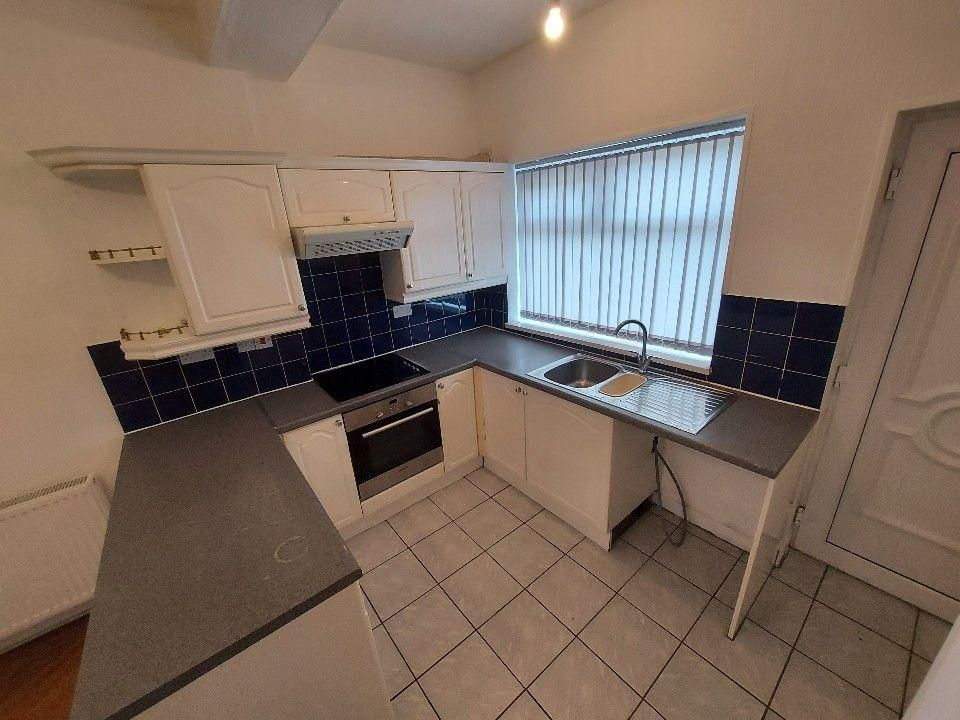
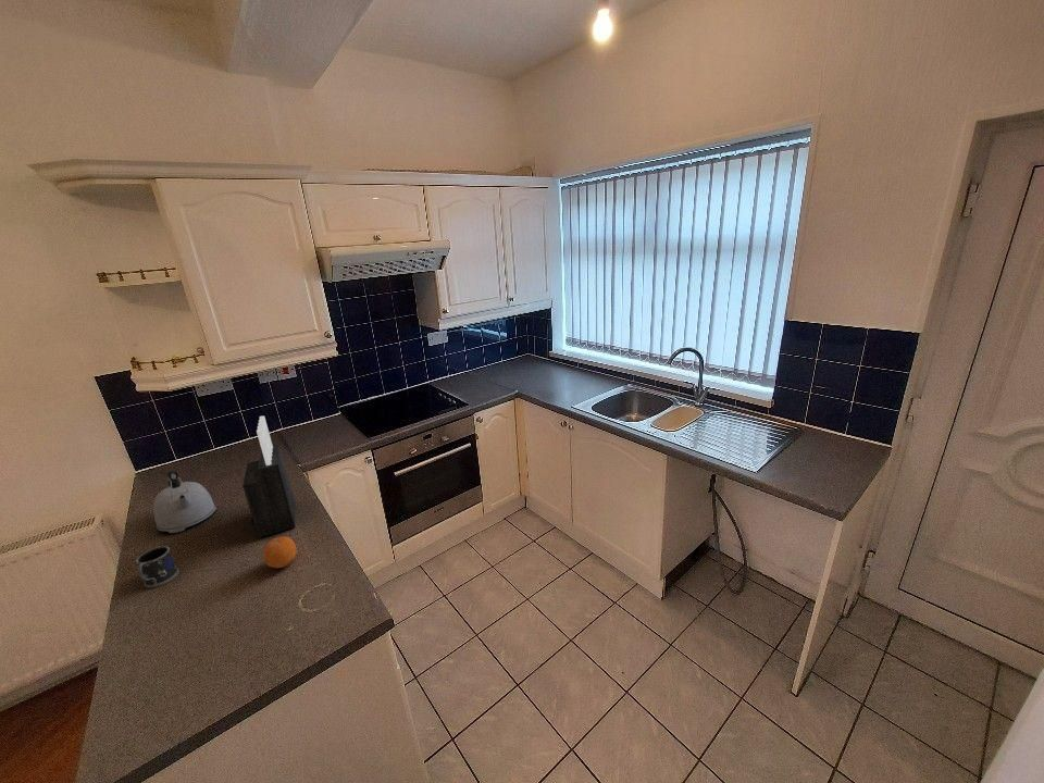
+ knife block [241,415,297,539]
+ kettle [152,470,217,534]
+ mug [135,545,181,589]
+ fruit [262,536,298,569]
